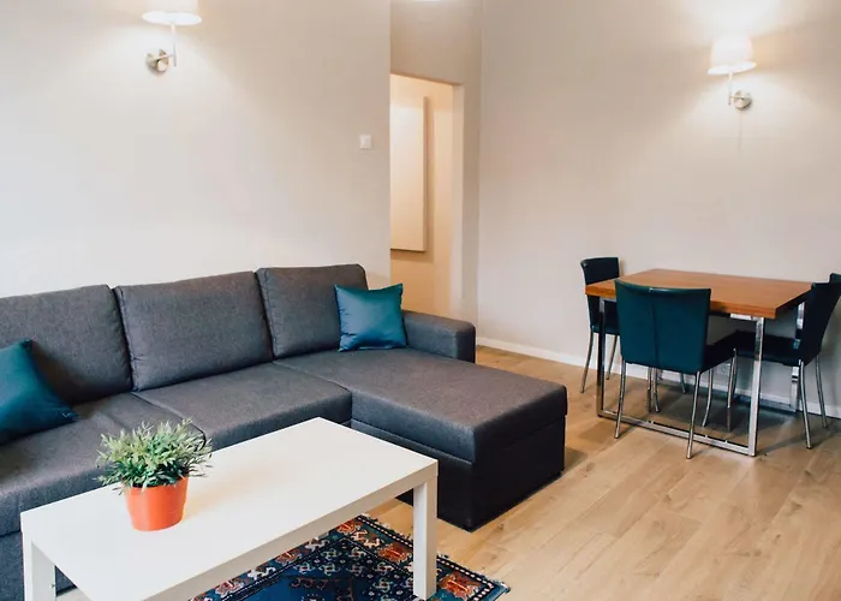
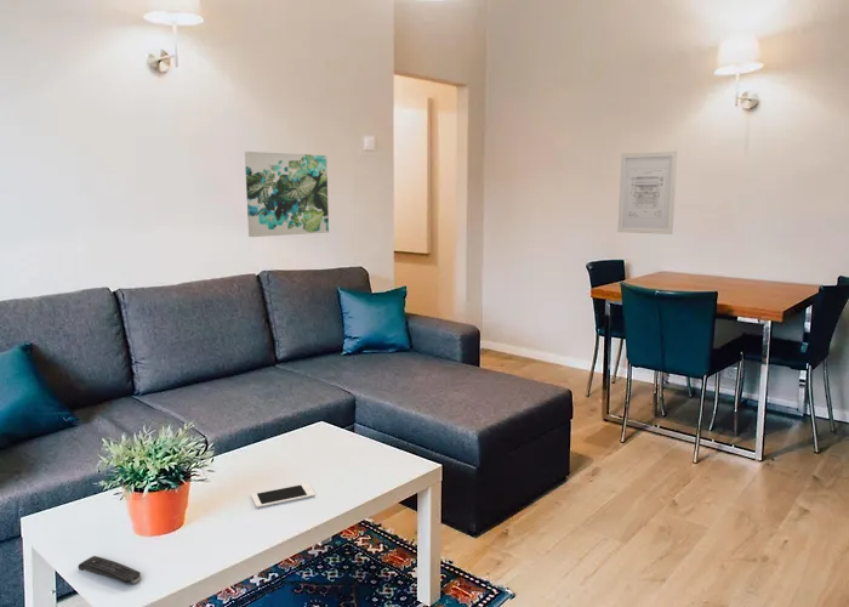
+ wall art [244,151,330,238]
+ remote control [78,555,142,585]
+ cell phone [250,482,317,509]
+ wall art [616,151,679,236]
